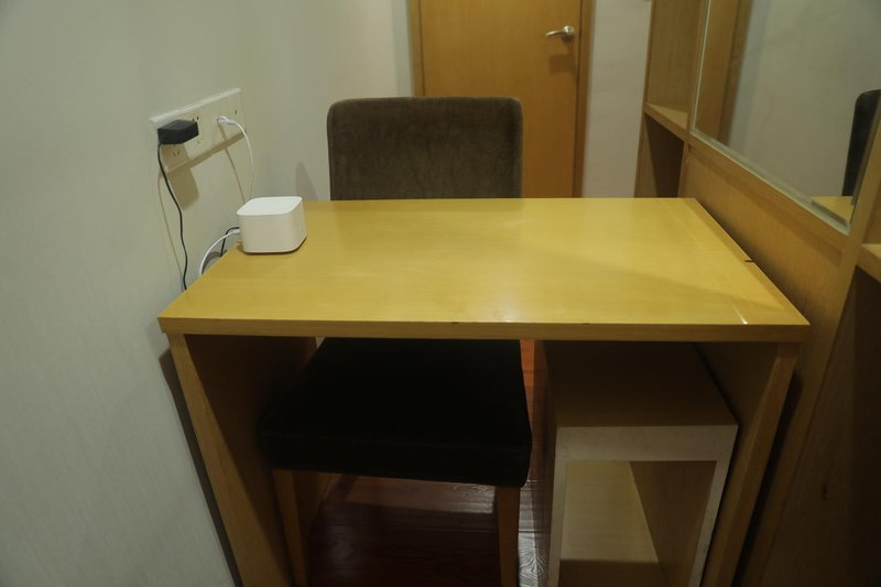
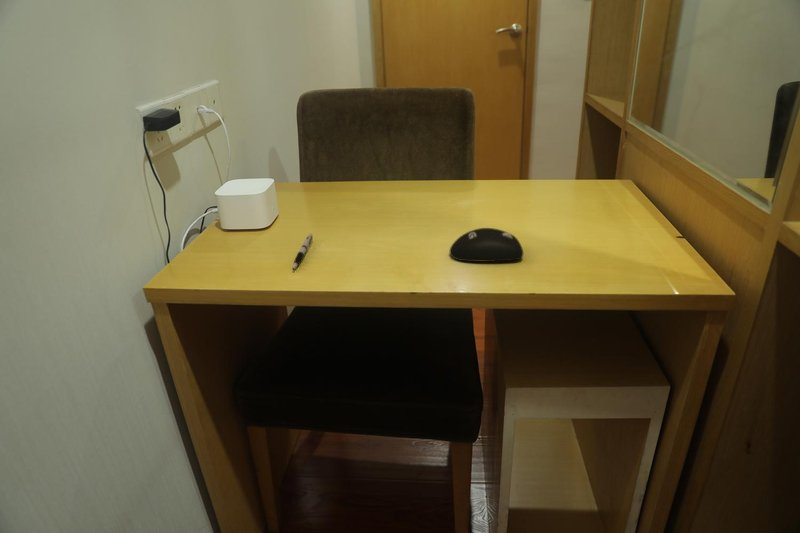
+ pen [291,232,314,271]
+ computer mouse [449,227,524,263]
